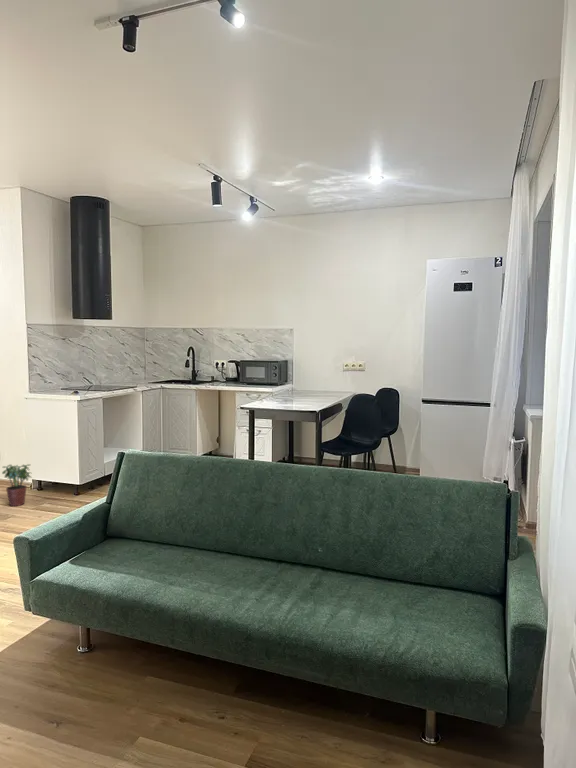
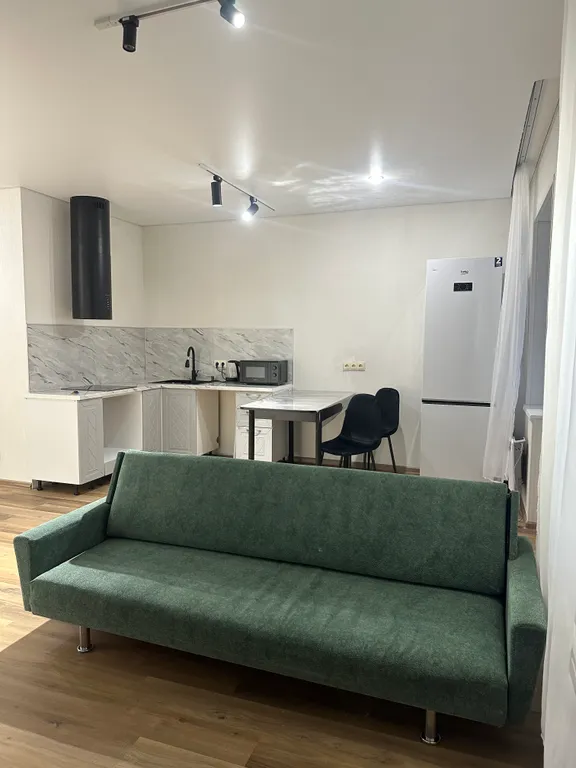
- potted plant [1,463,32,507]
